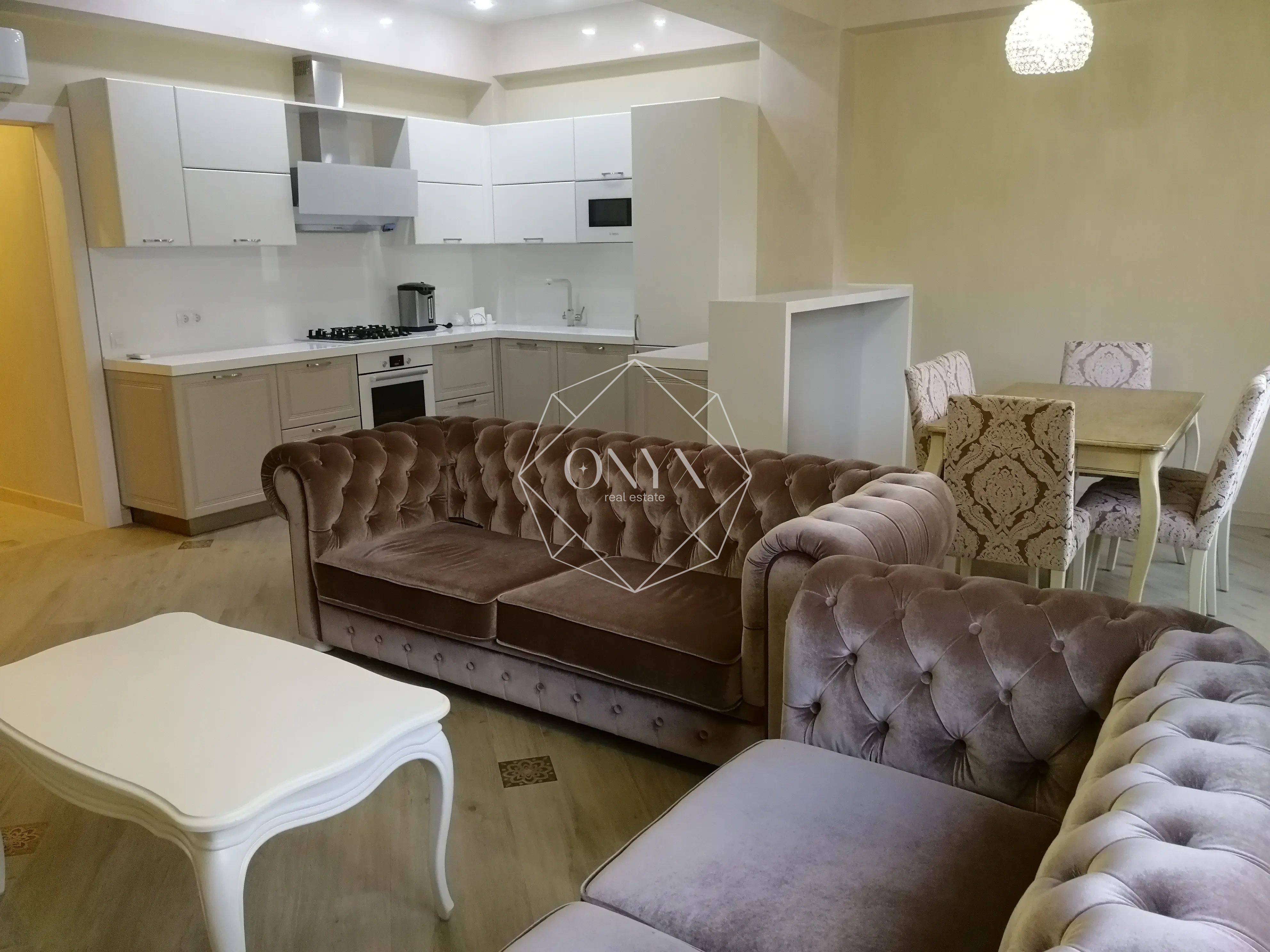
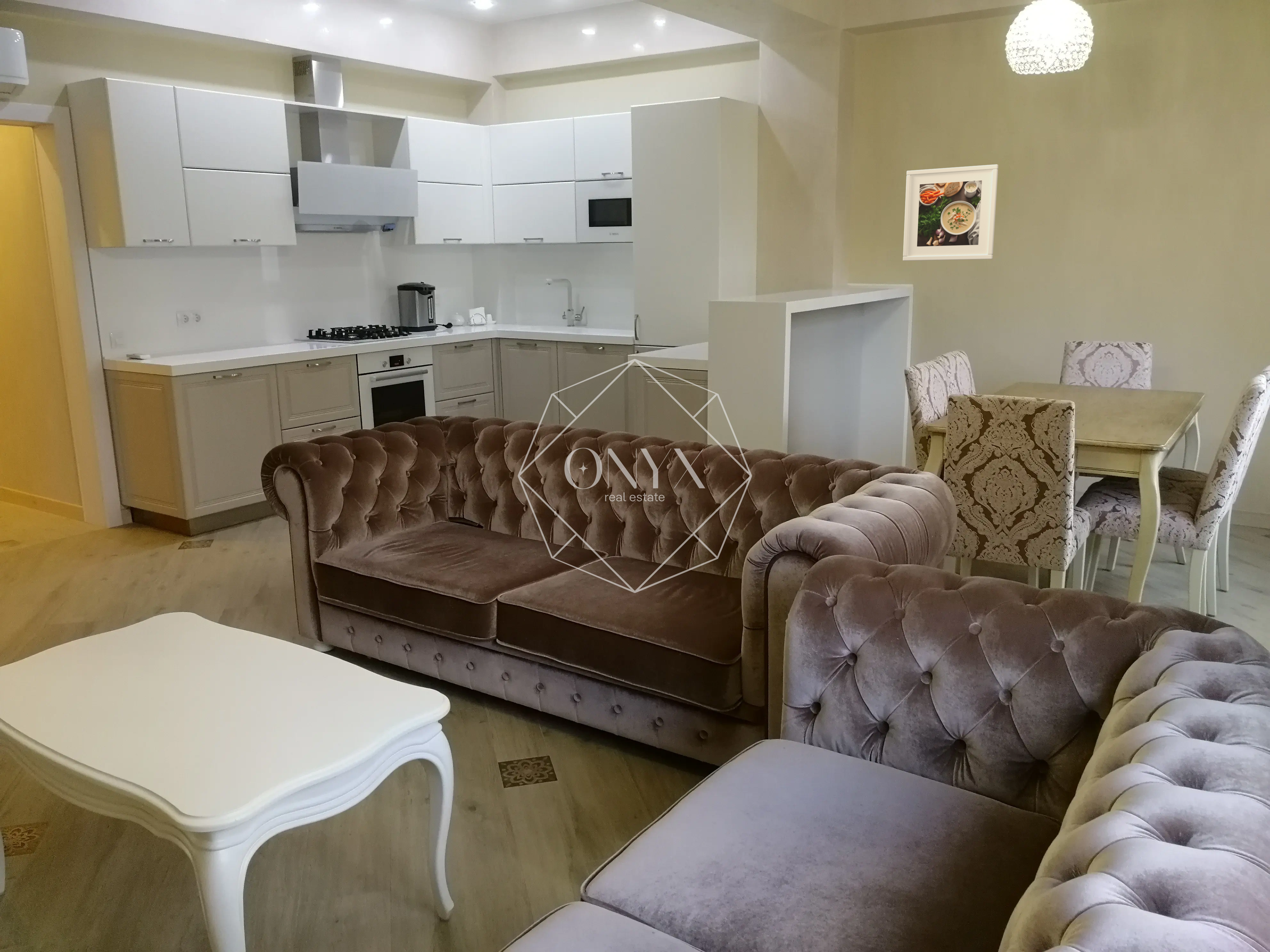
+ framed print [903,164,999,261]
